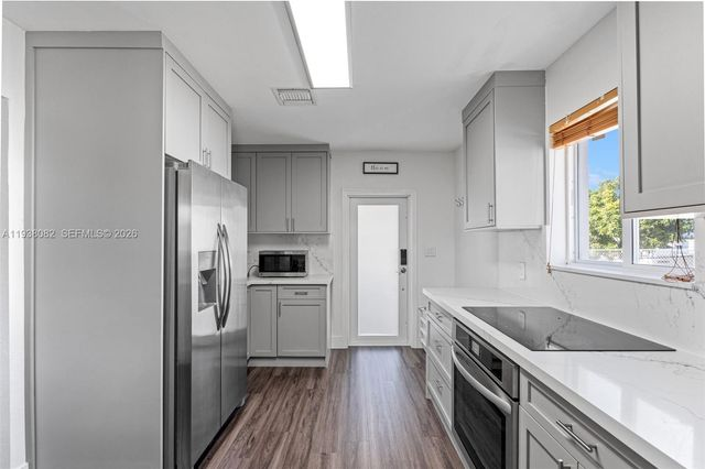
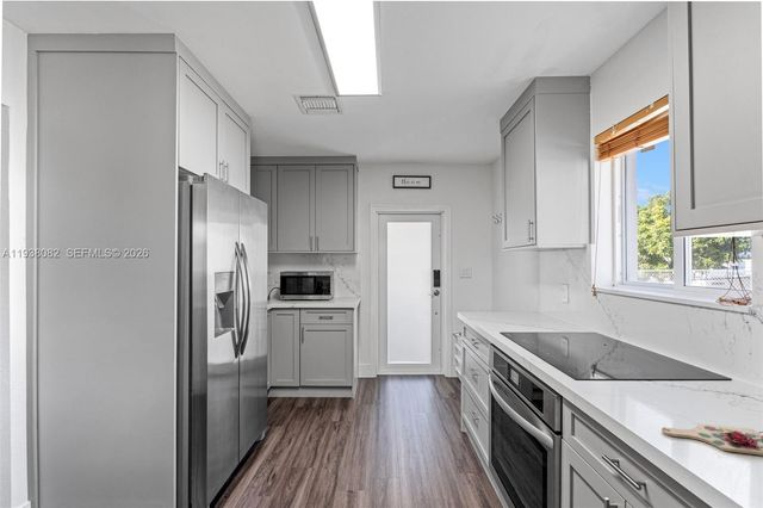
+ cutting board [660,422,763,457]
